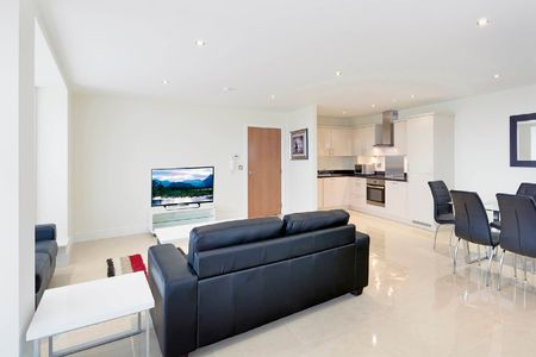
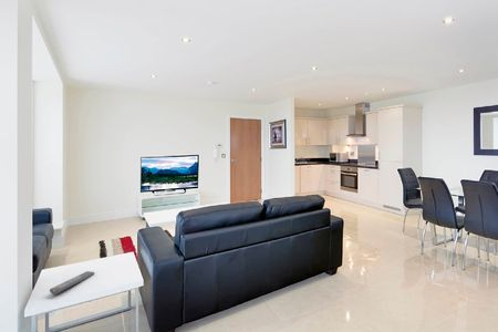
+ remote control [49,270,95,295]
